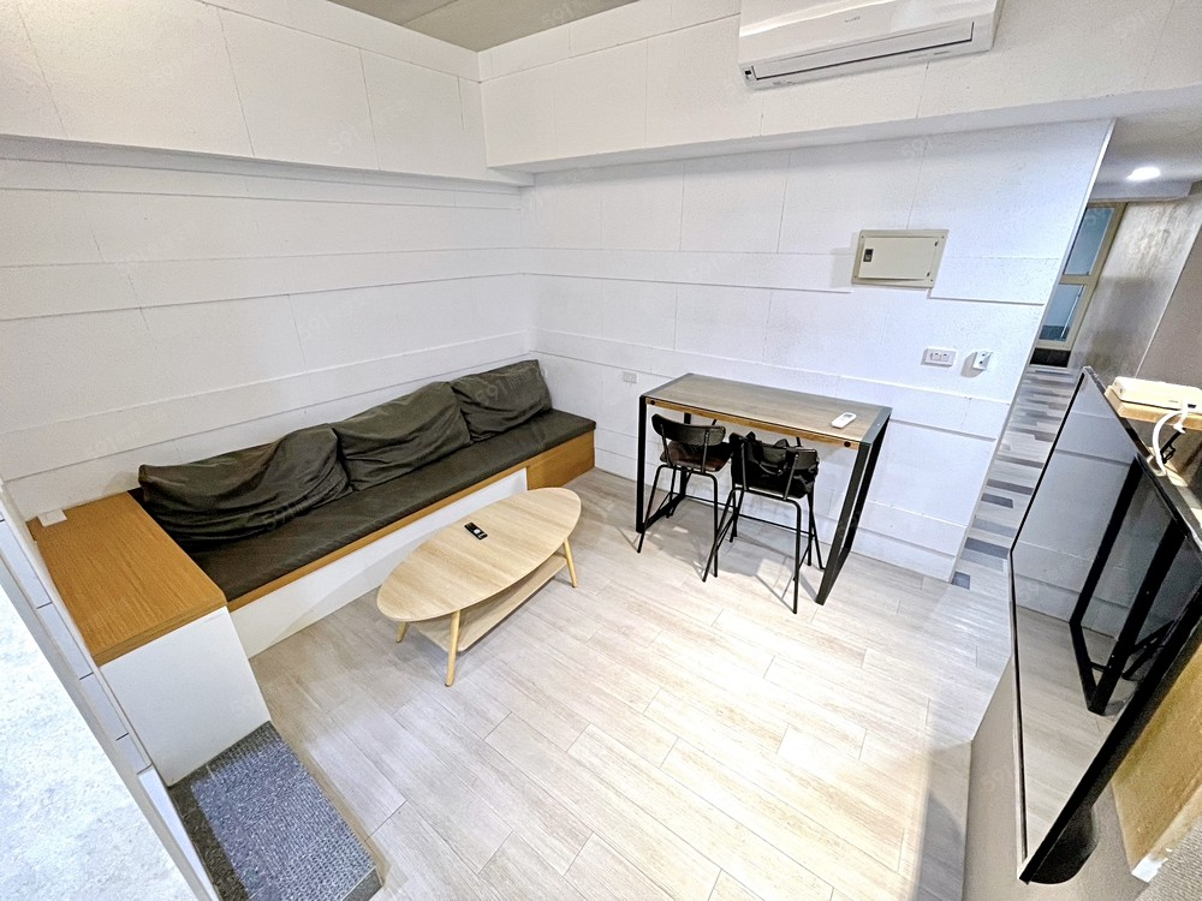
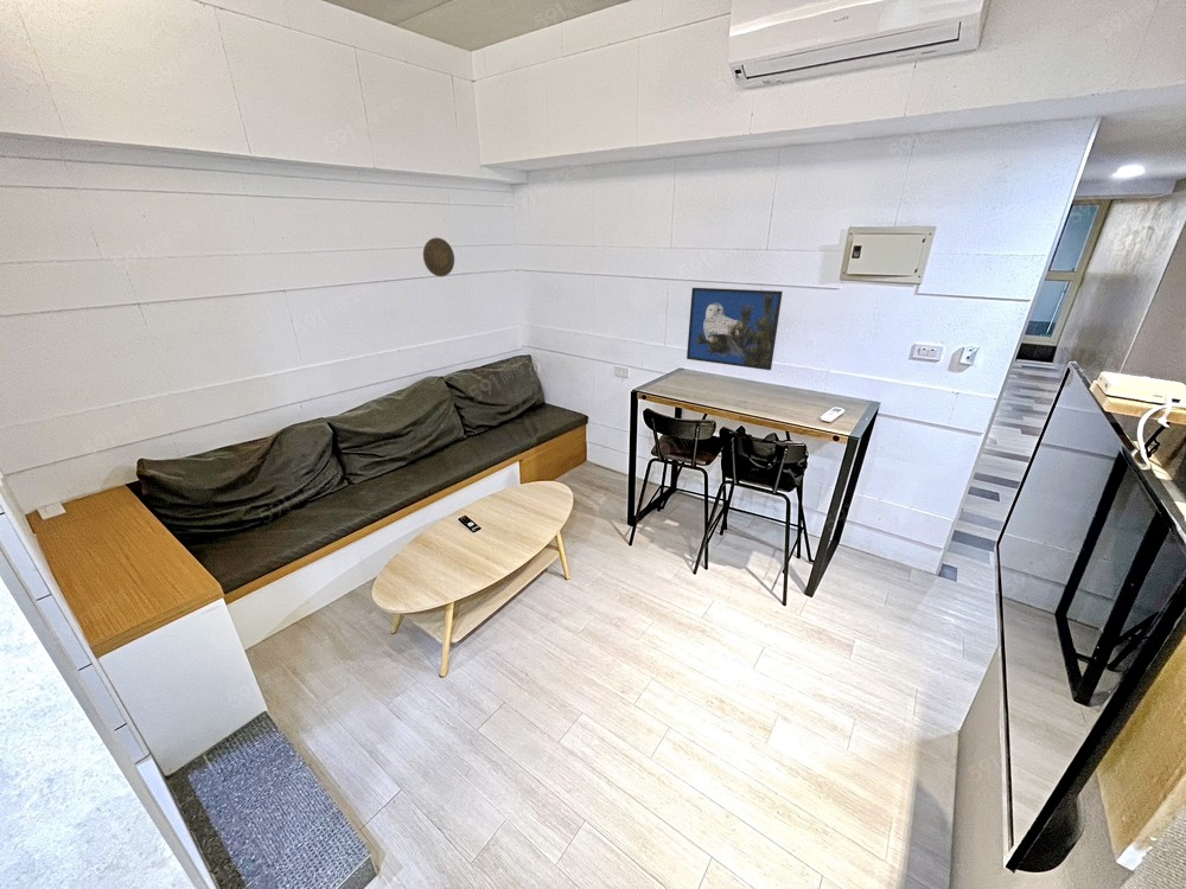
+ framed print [686,287,784,371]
+ decorative plate [422,237,455,277]
